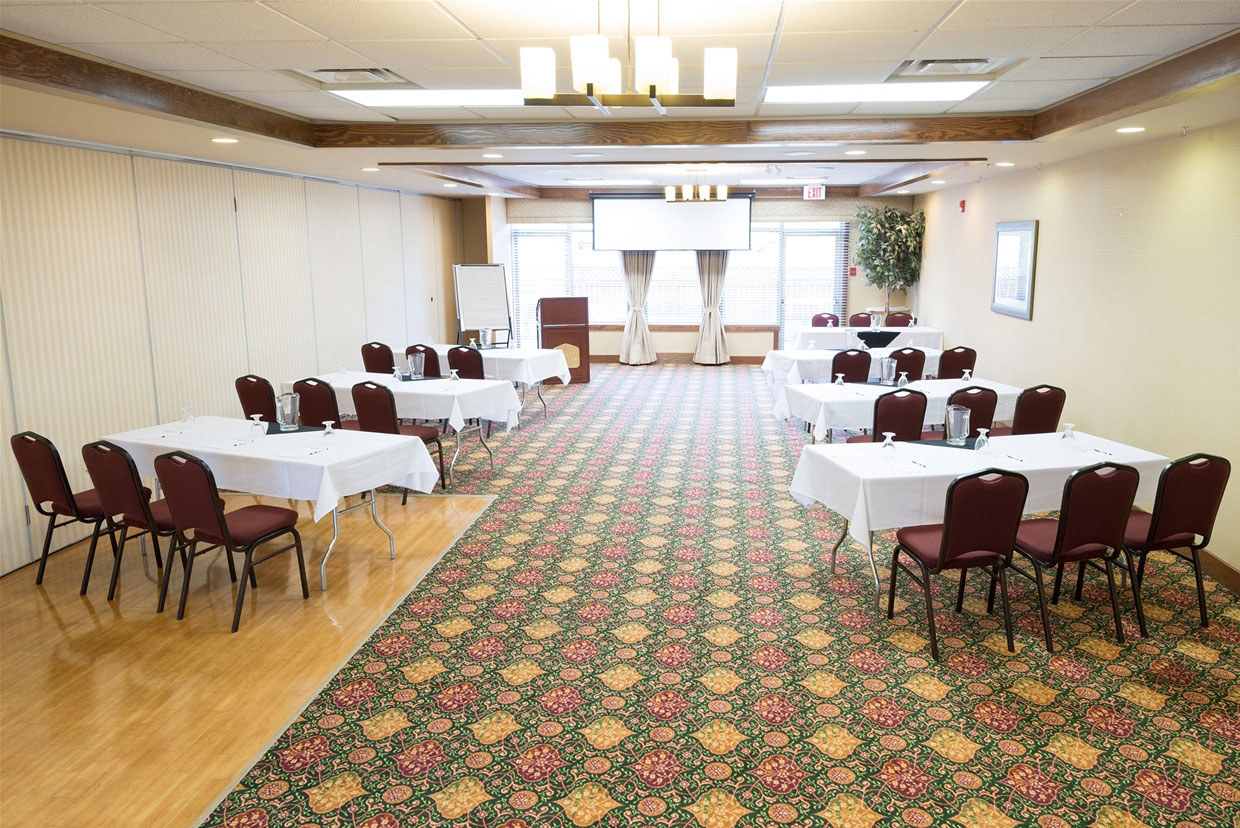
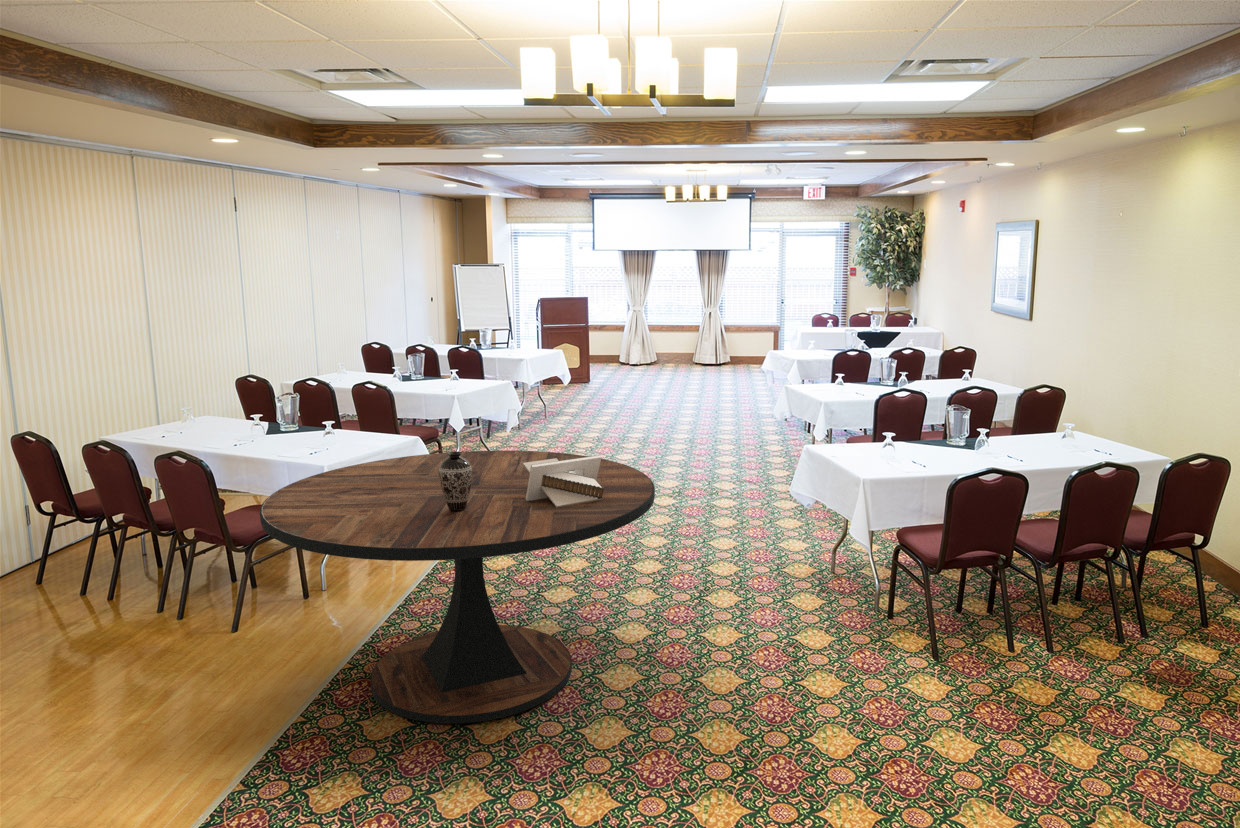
+ decorative vase [439,451,472,512]
+ dining table [259,450,656,725]
+ architectural model [523,454,604,507]
